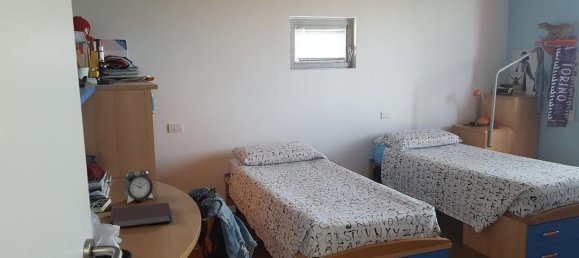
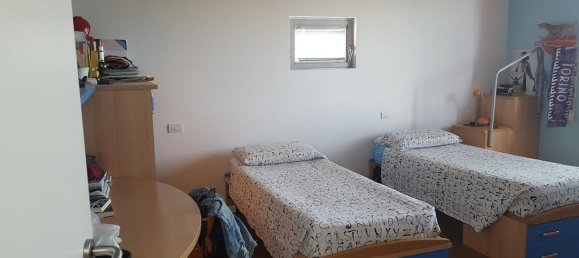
- notebook [109,202,173,229]
- alarm clock [122,169,154,204]
